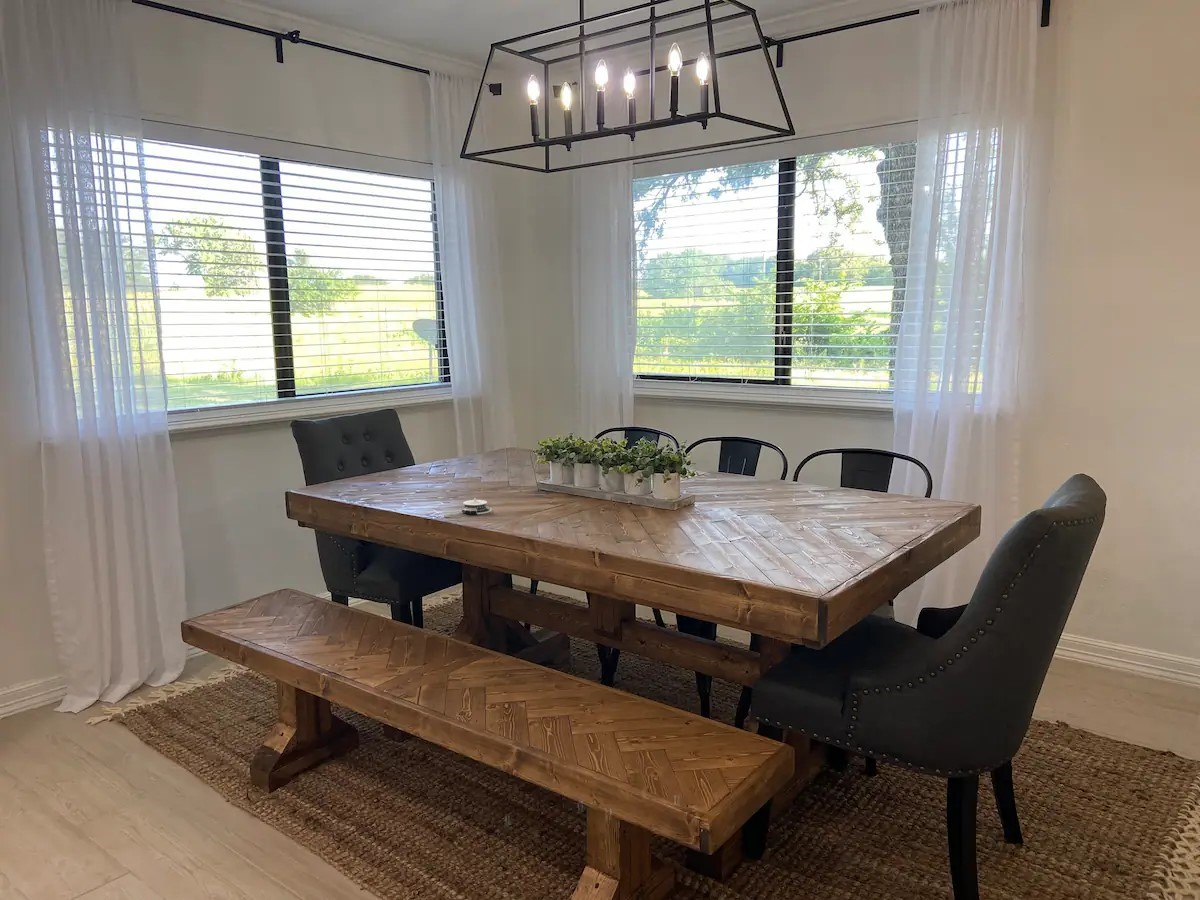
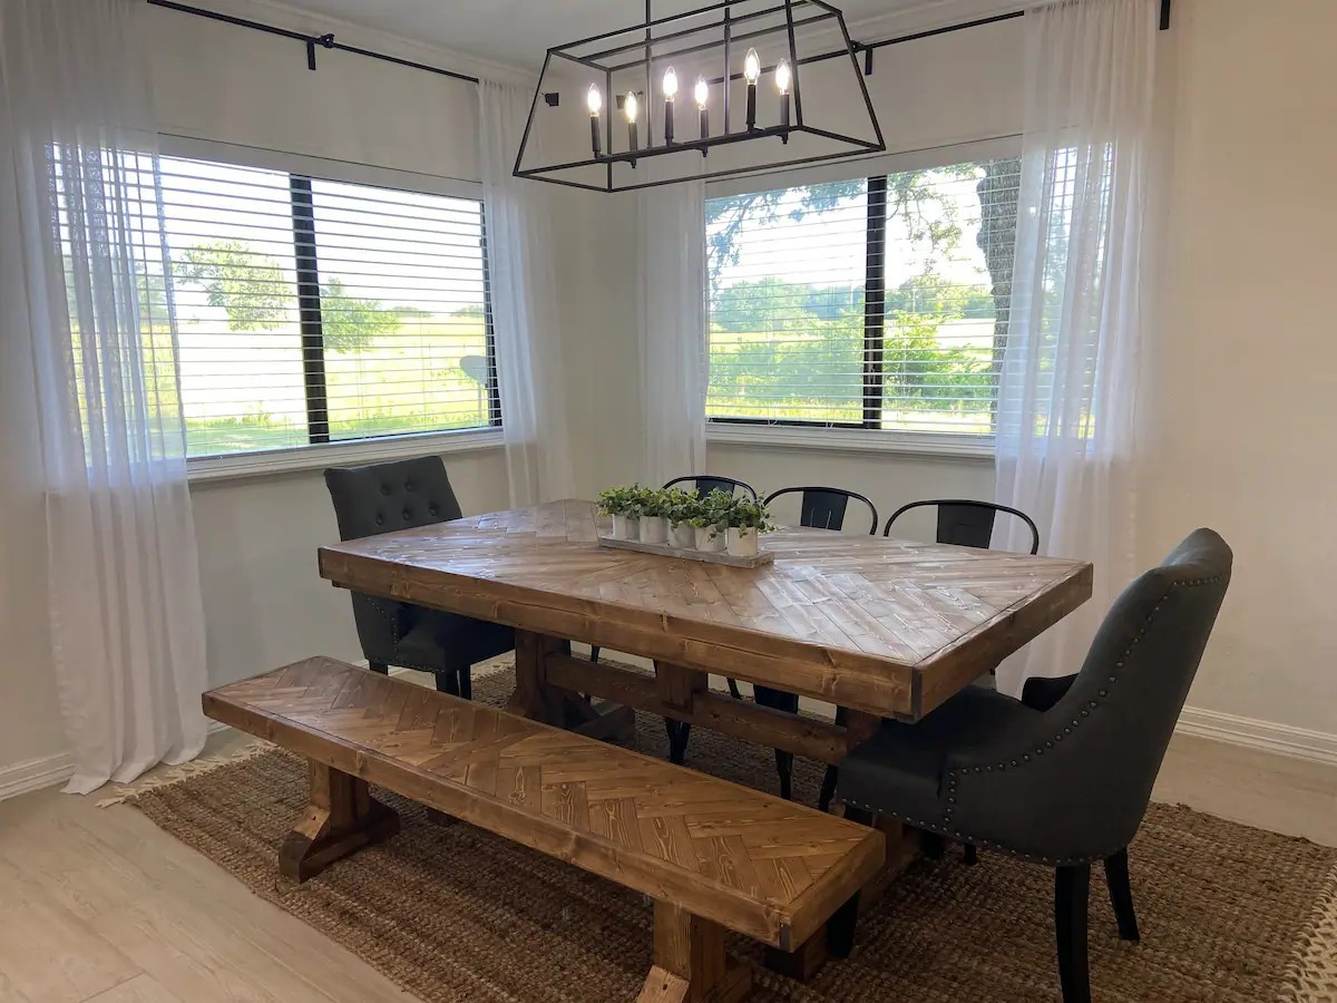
- architectural model [458,497,492,515]
